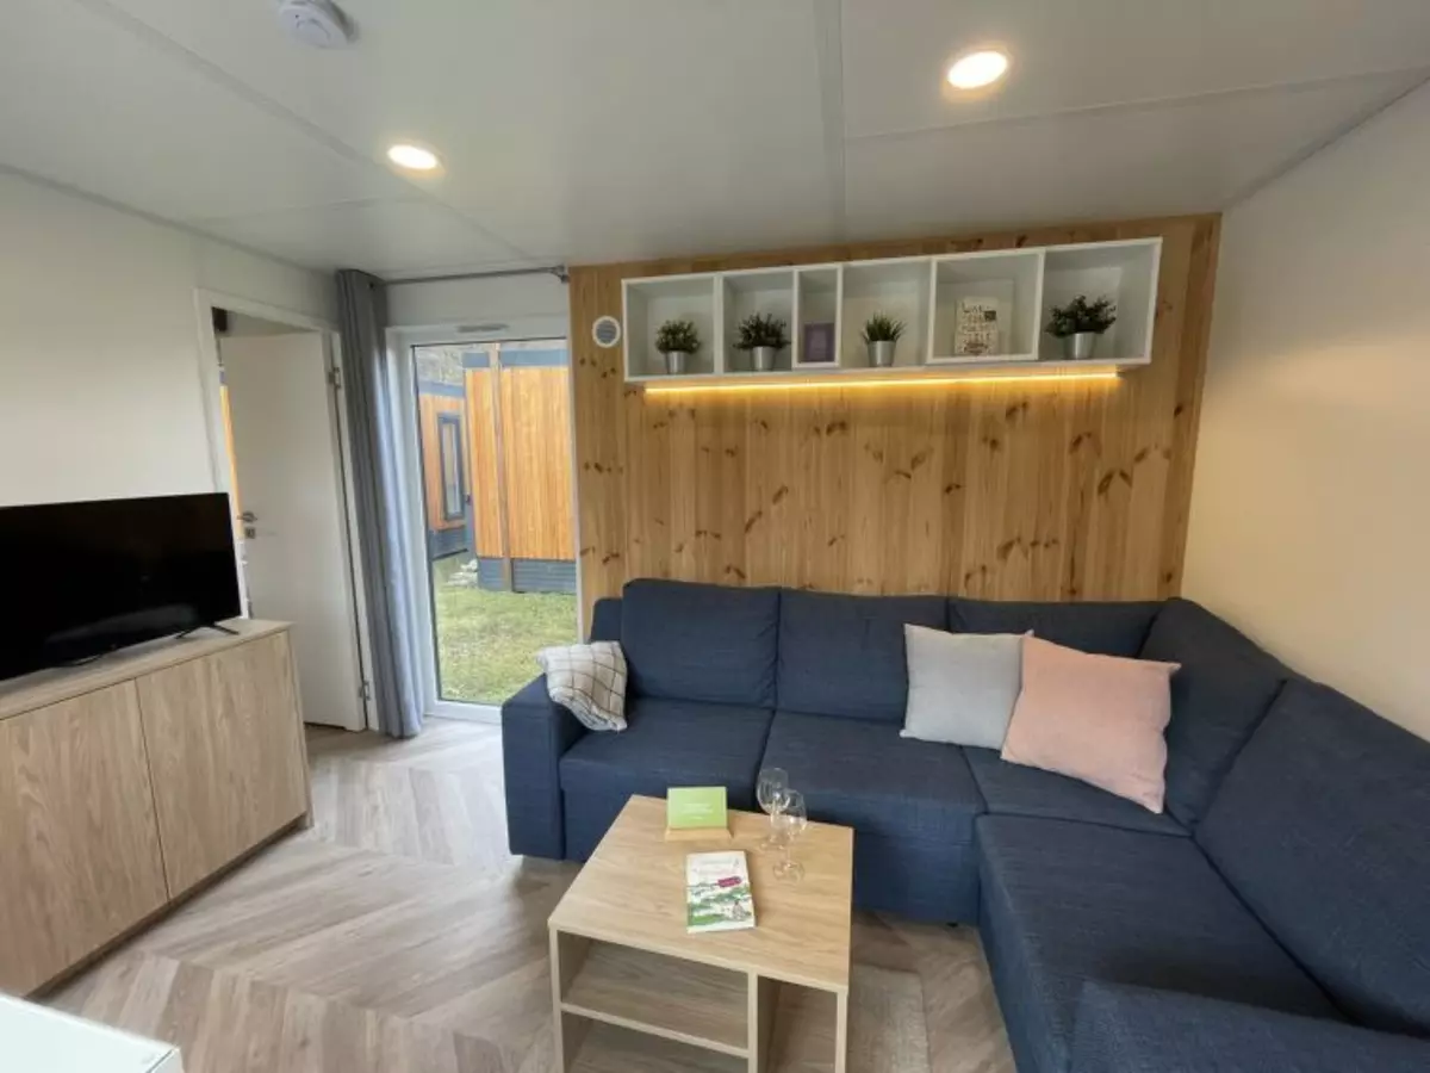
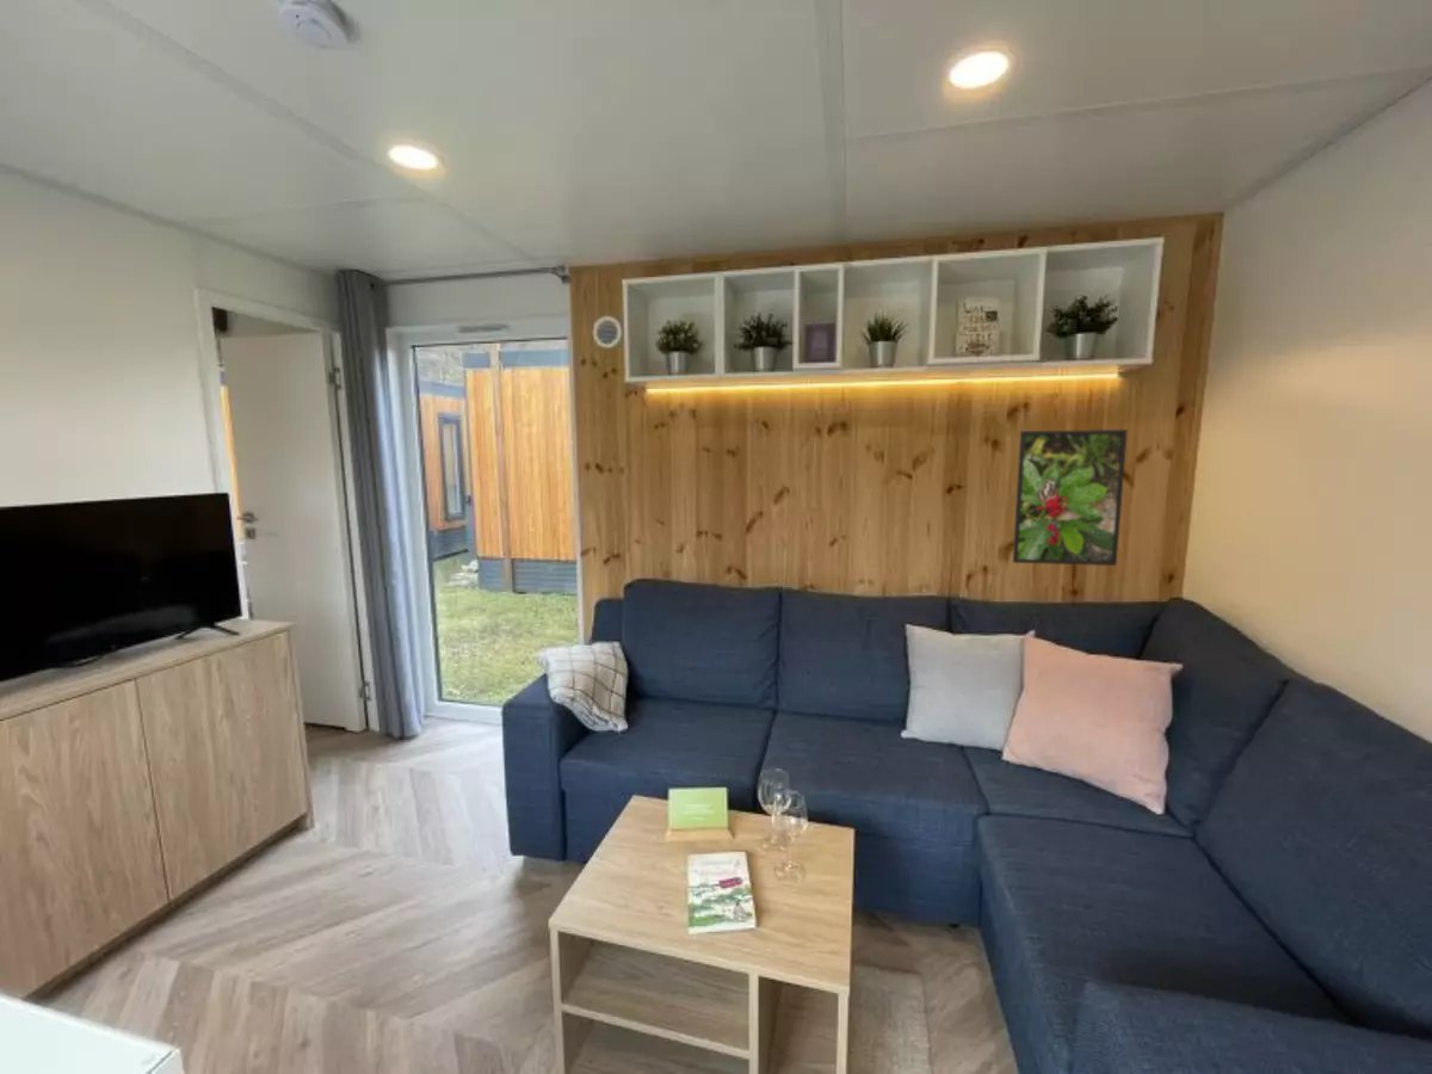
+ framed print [1012,428,1129,567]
